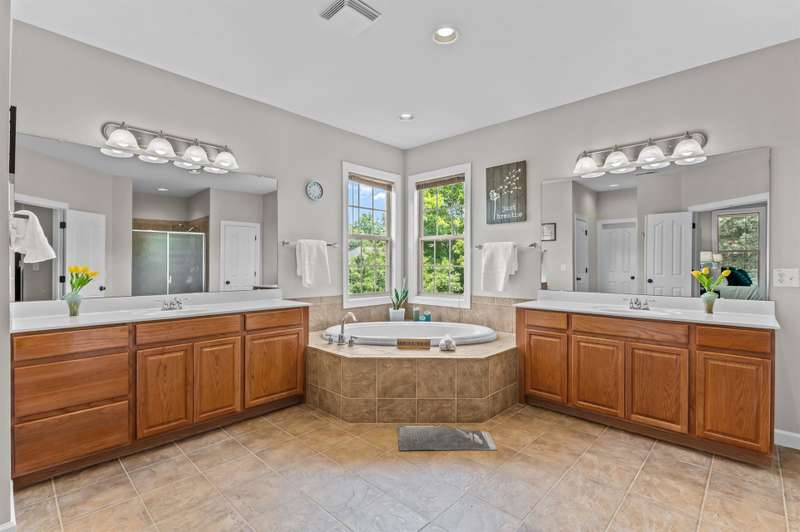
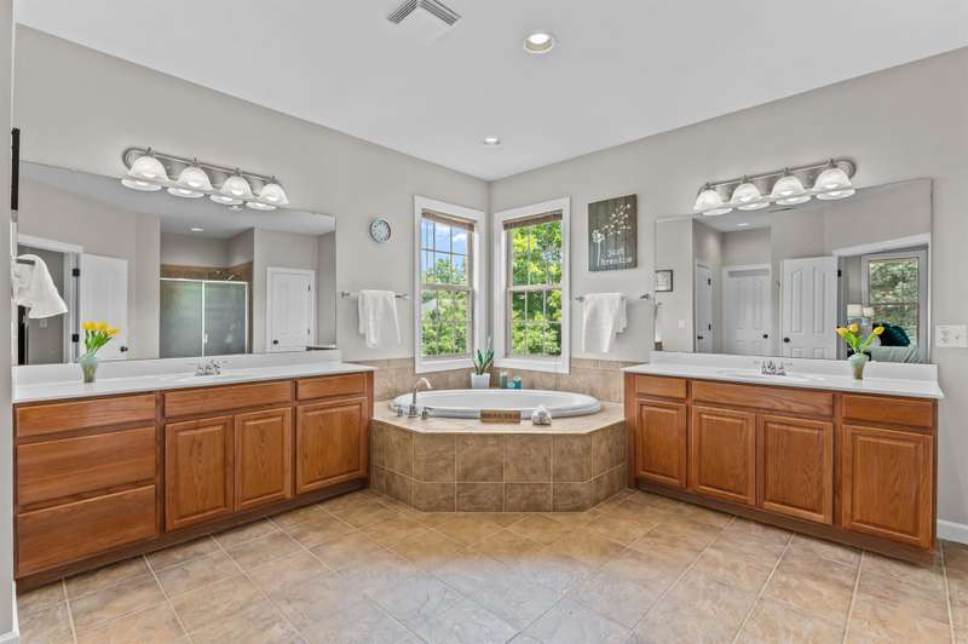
- bath mat [396,425,499,451]
